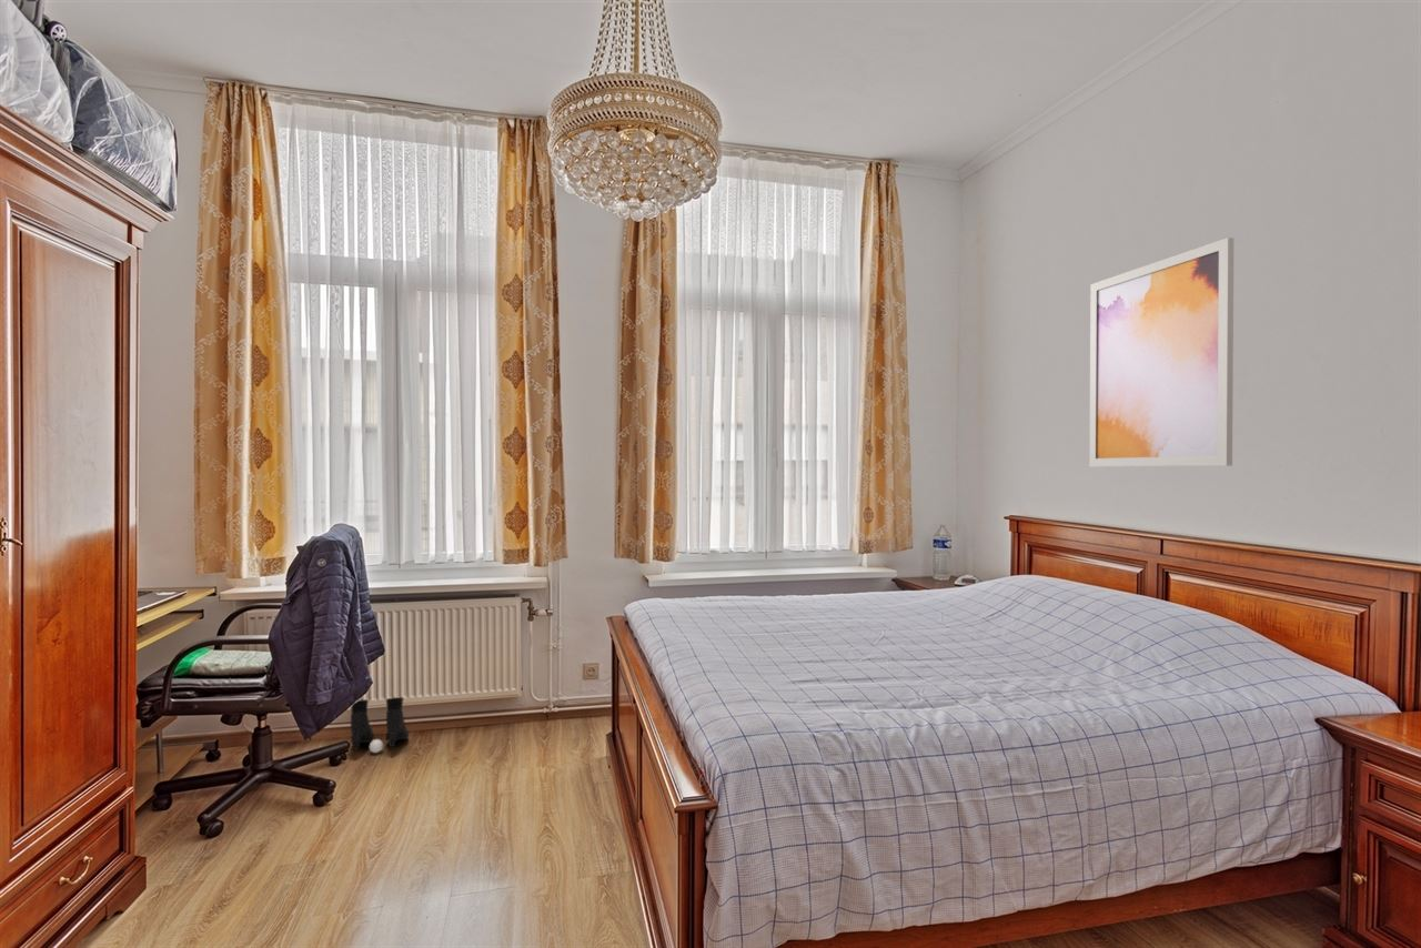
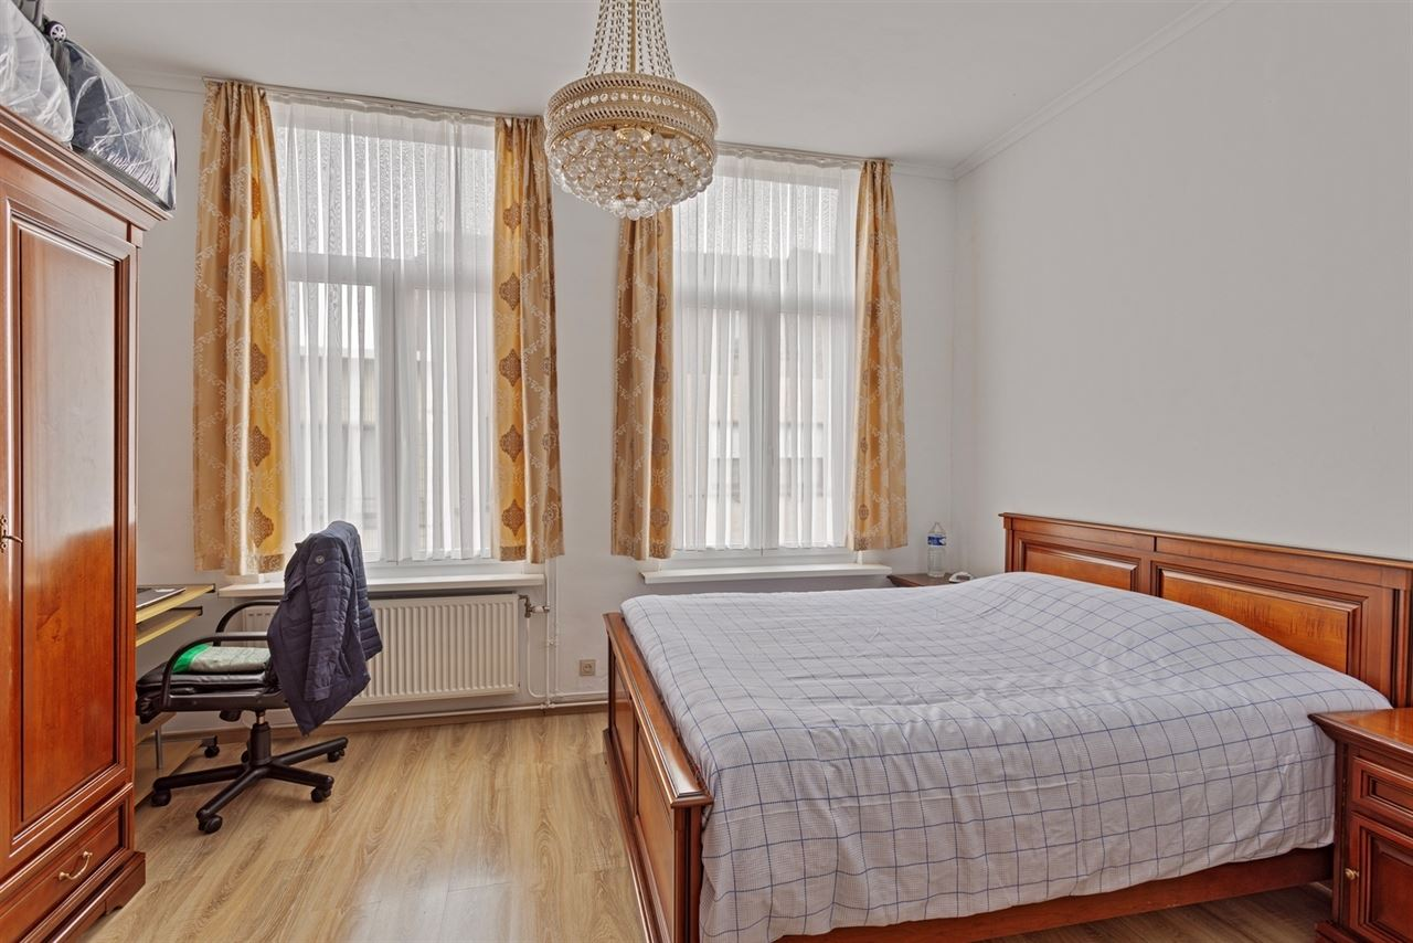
- boots [350,696,410,754]
- wall art [1088,236,1234,467]
